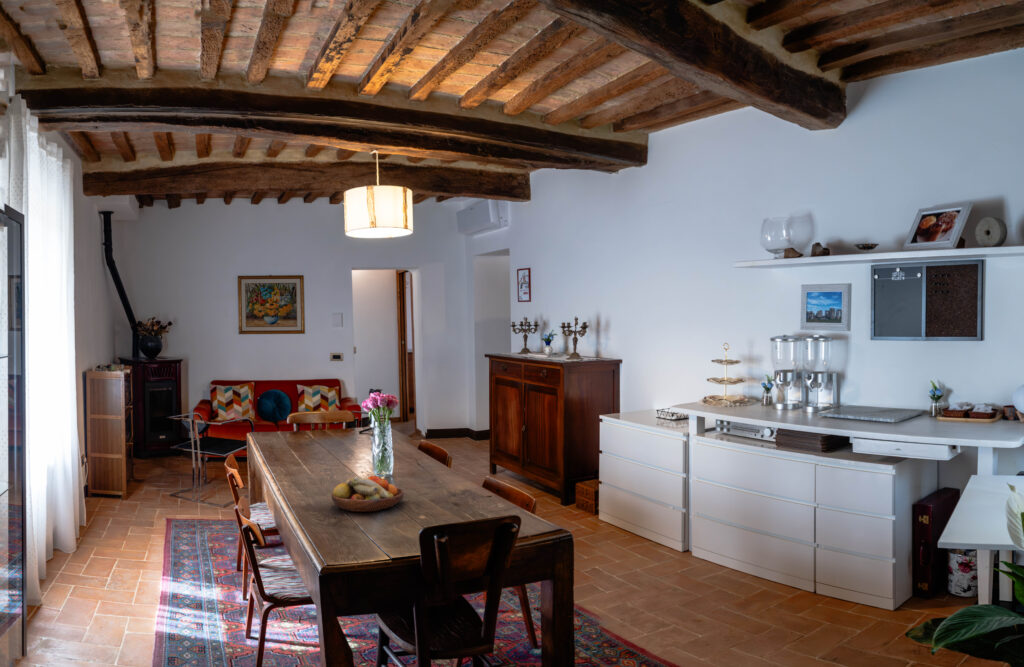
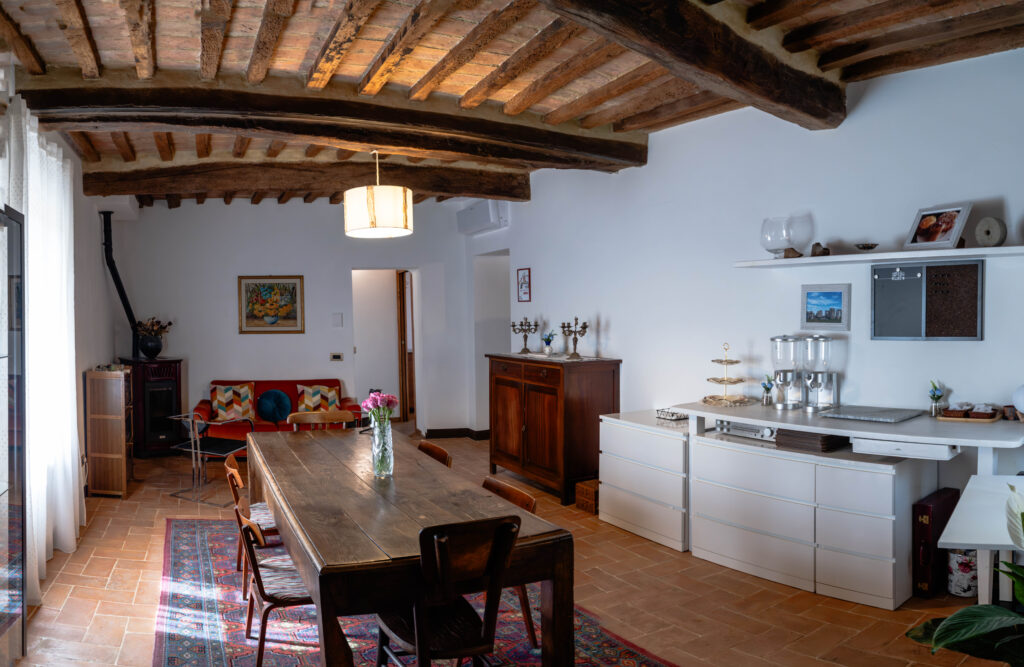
- fruit bowl [330,475,405,513]
